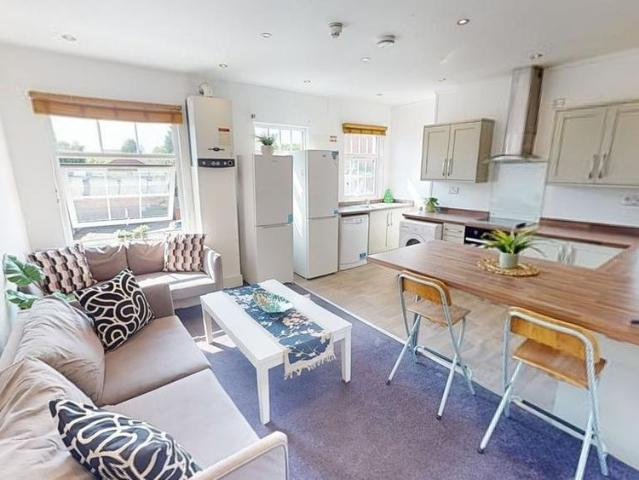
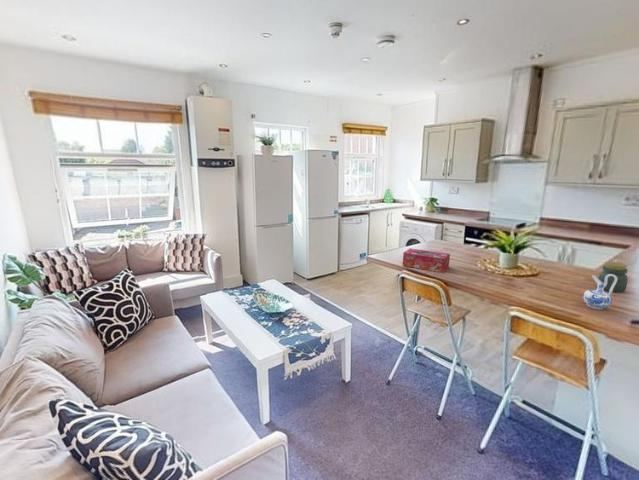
+ jar [597,261,629,294]
+ ceramic pitcher [582,274,617,310]
+ tissue box [402,248,451,274]
